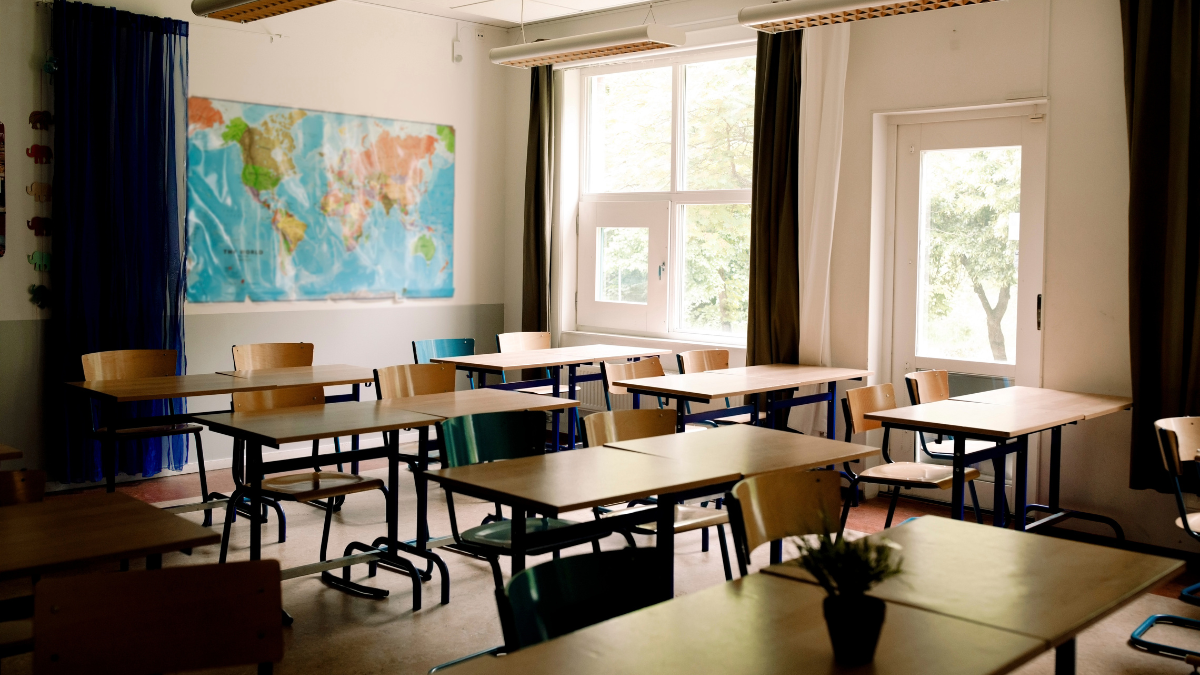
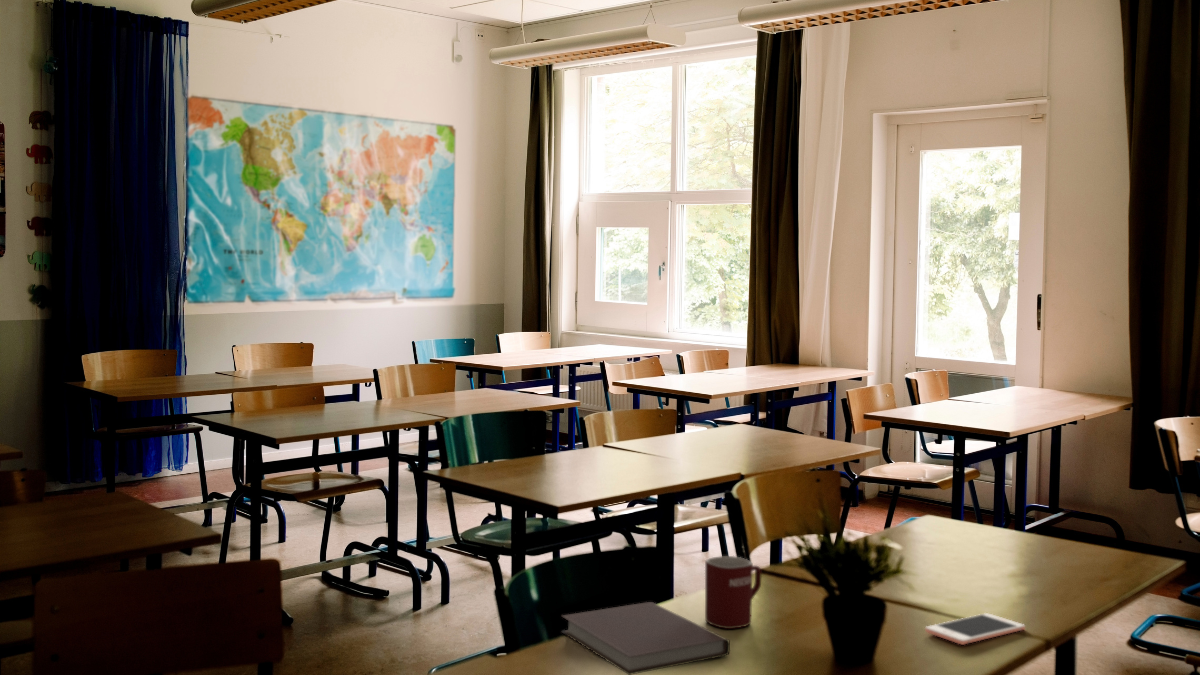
+ mug [704,555,762,630]
+ notebook [560,601,731,675]
+ cell phone [924,612,1026,646]
